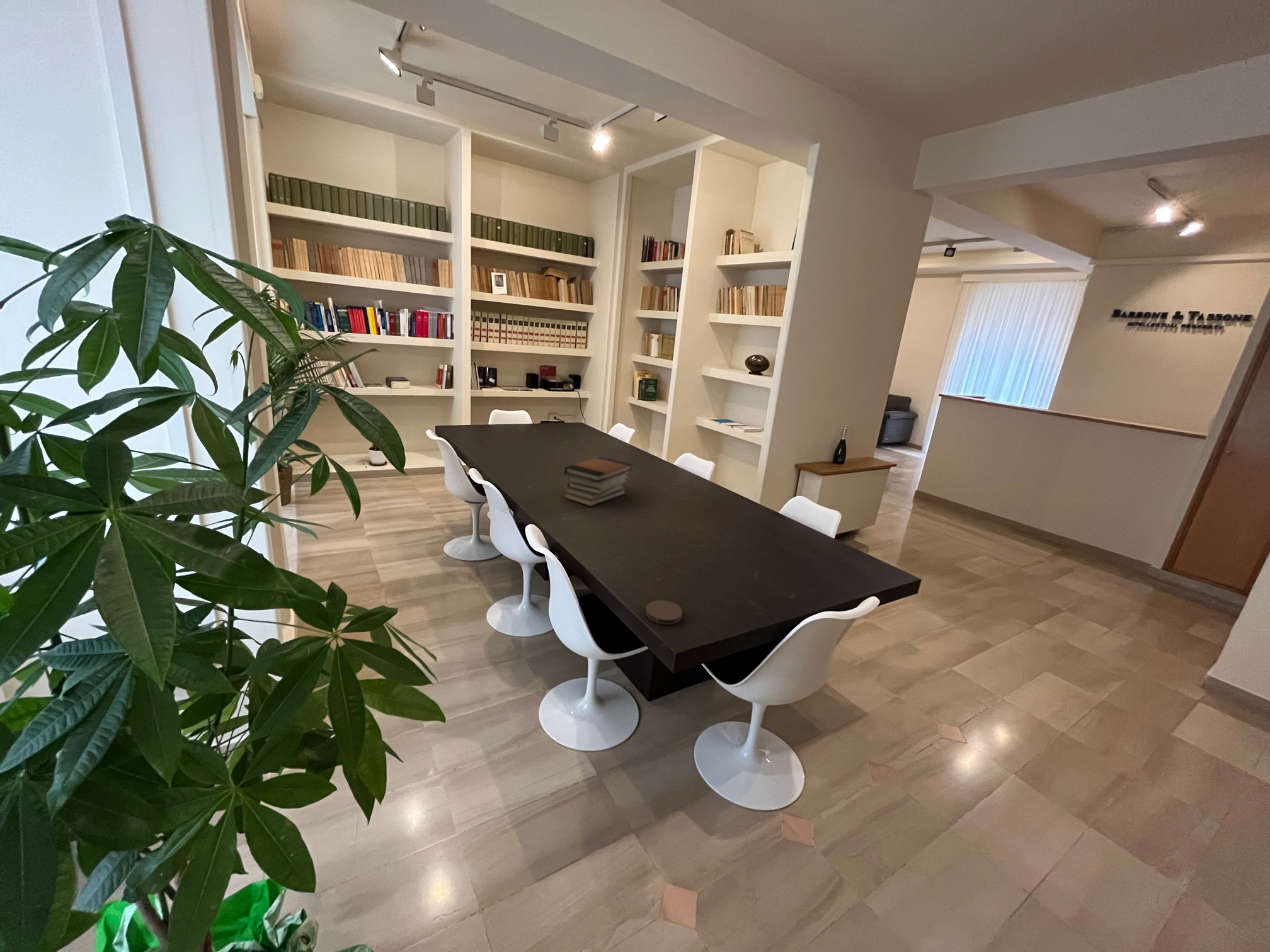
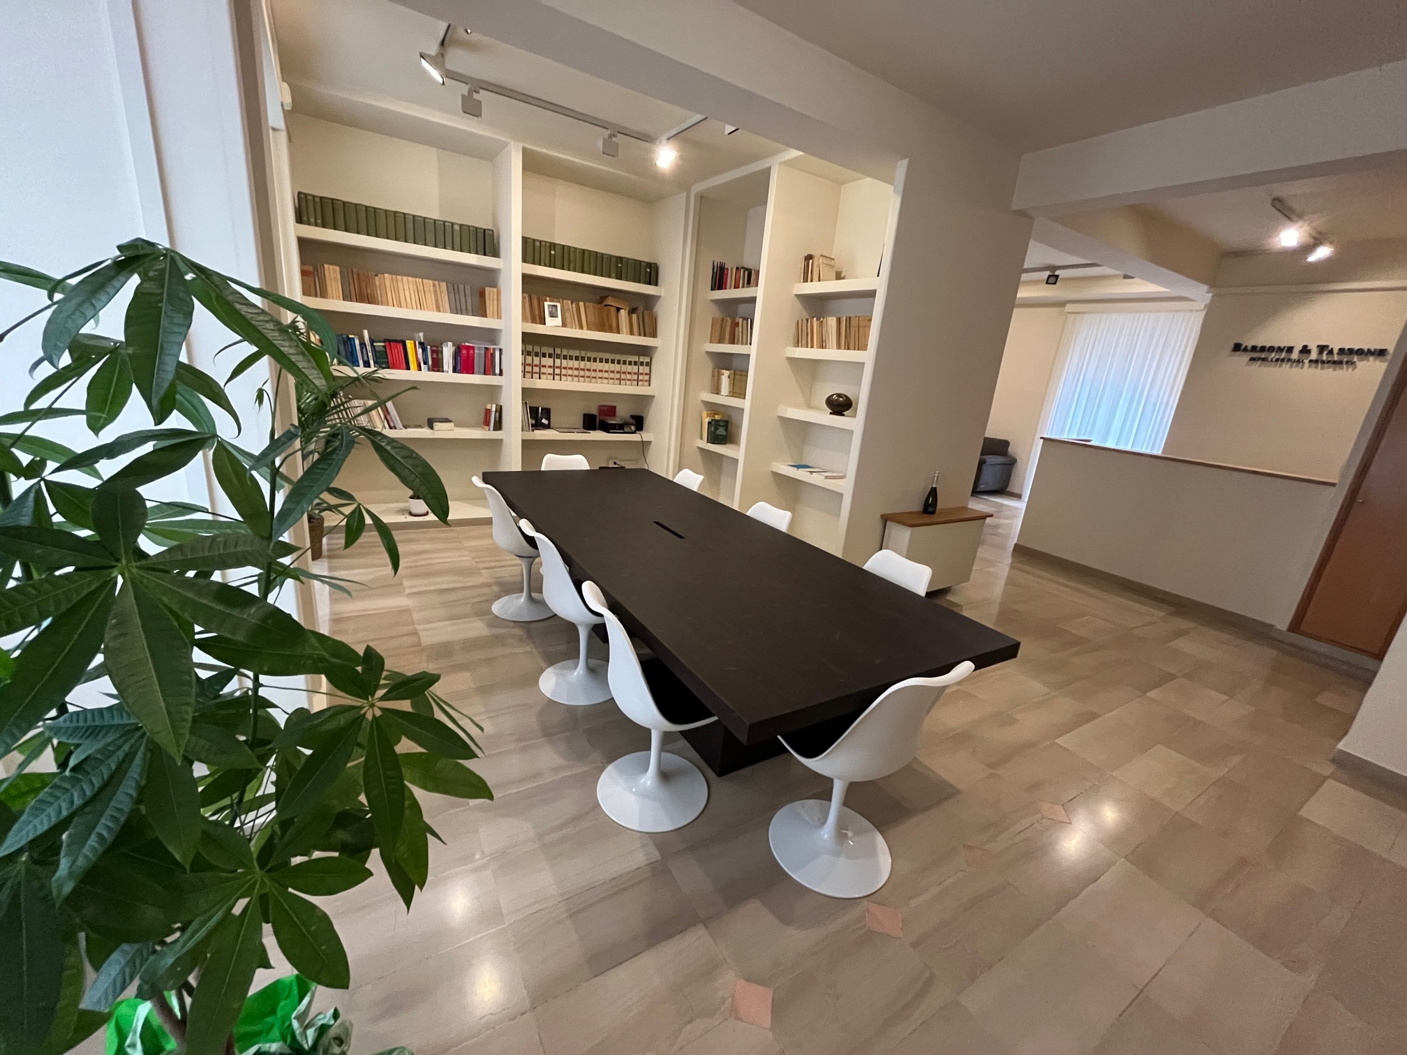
- coaster [645,599,683,625]
- book stack [562,456,633,507]
